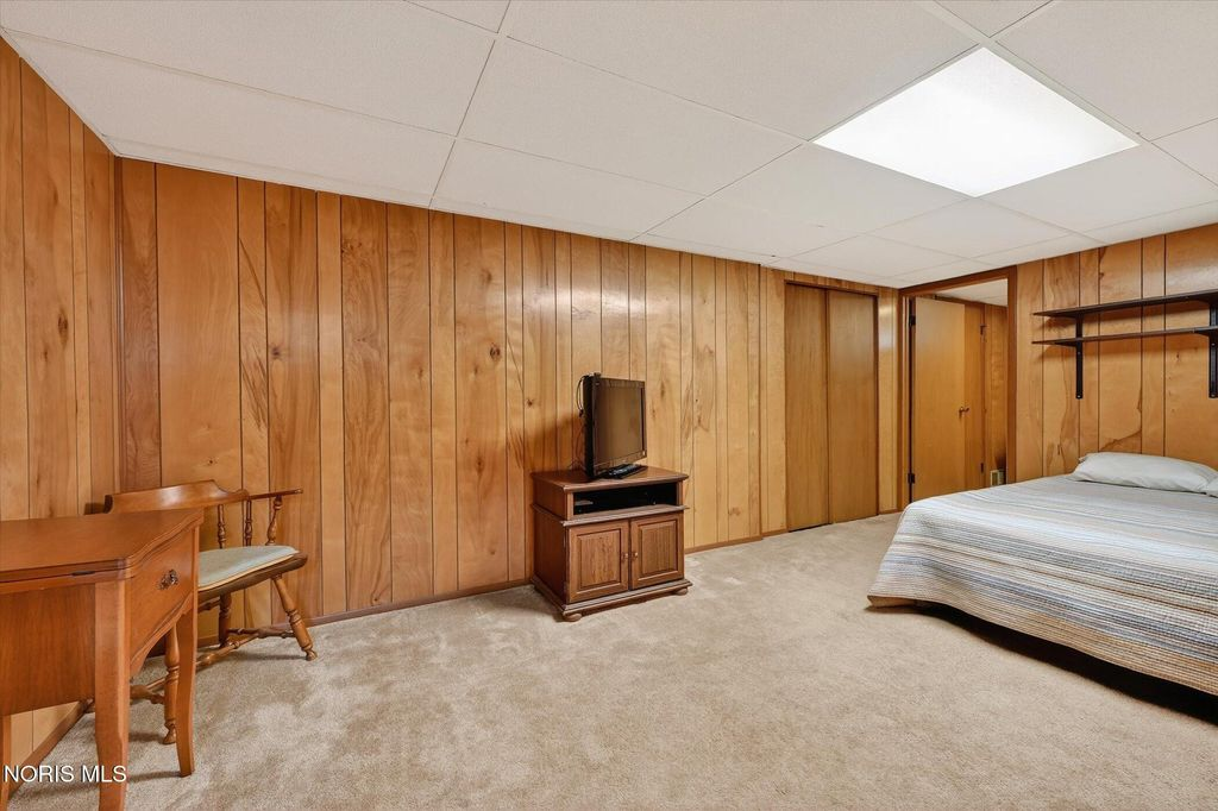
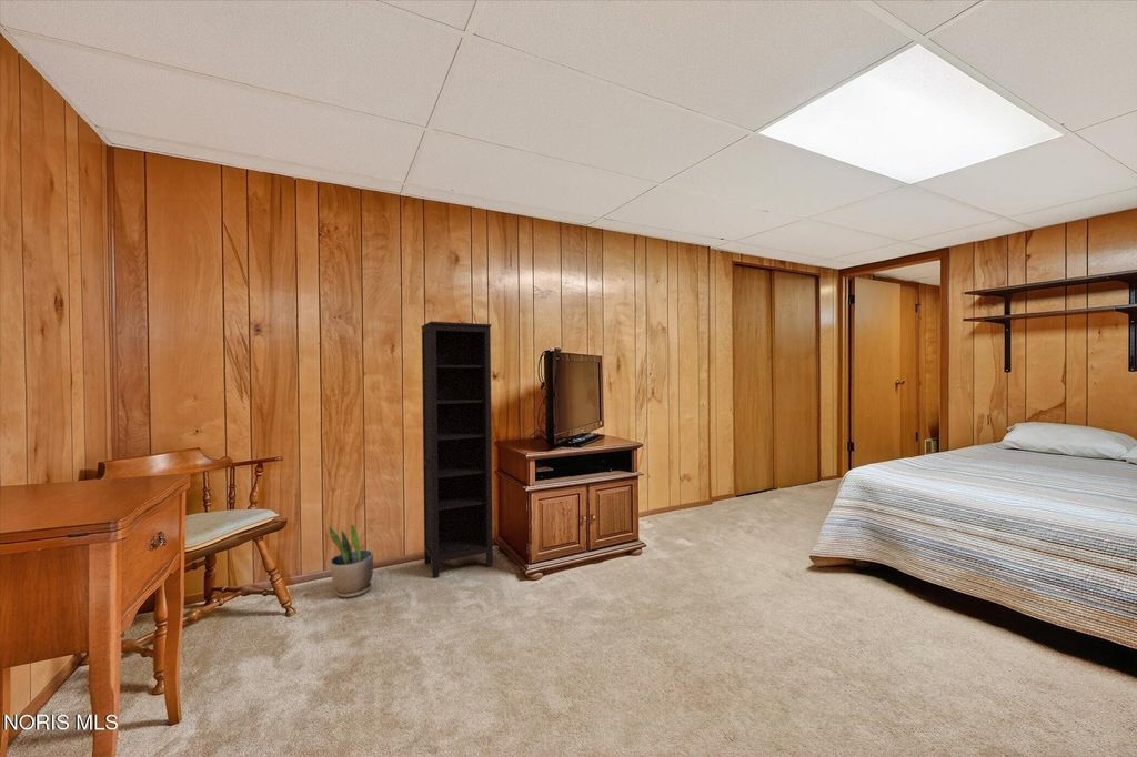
+ bookcase [421,321,494,579]
+ potted plant [329,523,374,598]
